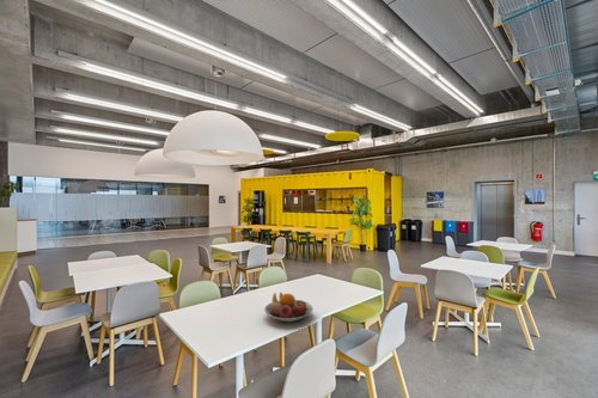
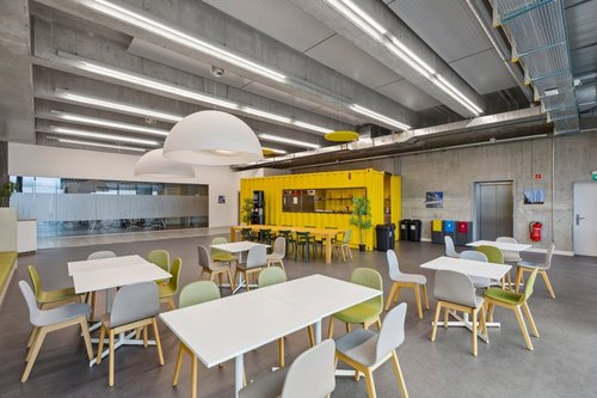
- fruit bowl [263,292,315,323]
